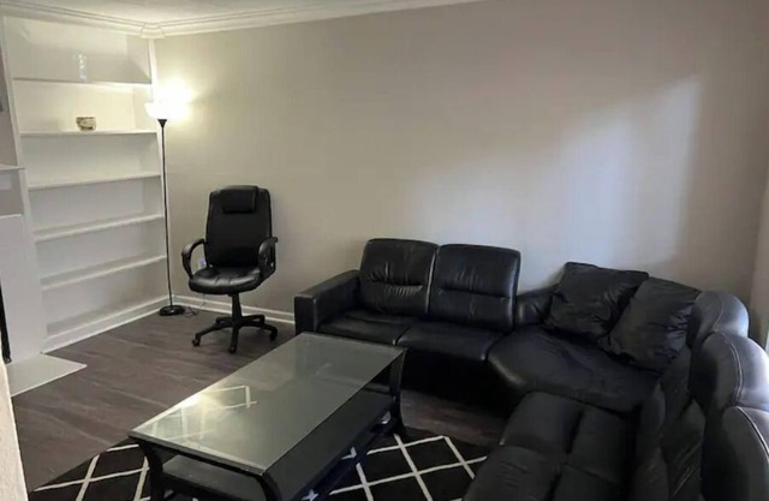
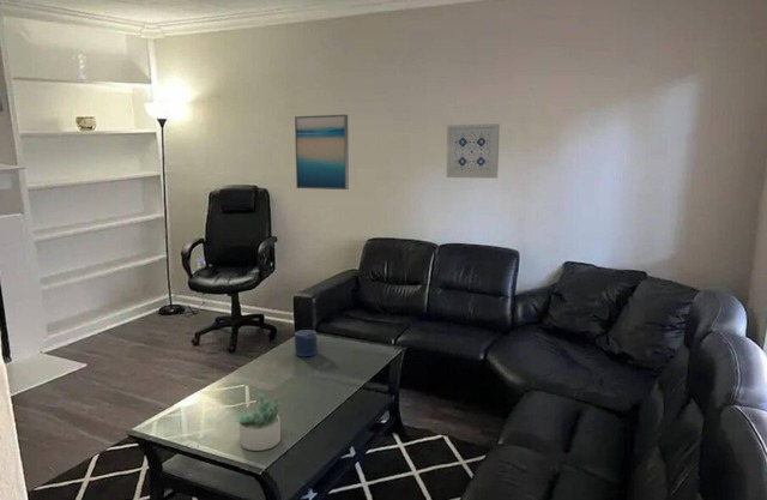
+ wall art [445,122,501,180]
+ succulent plant [235,391,282,452]
+ candle [294,329,319,357]
+ wall art [294,114,350,191]
